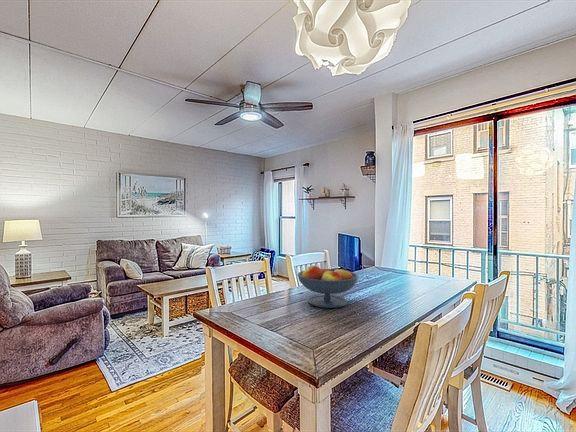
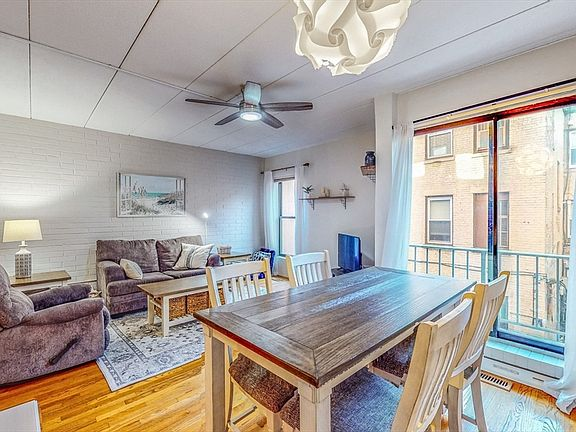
- fruit bowl [297,264,360,309]
